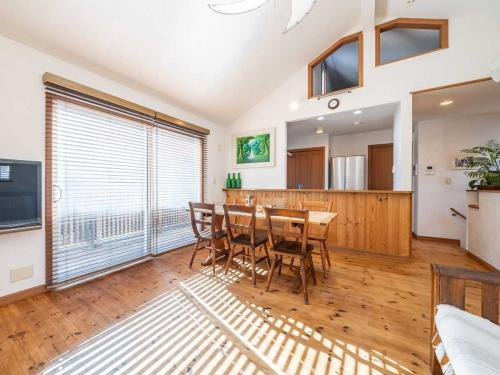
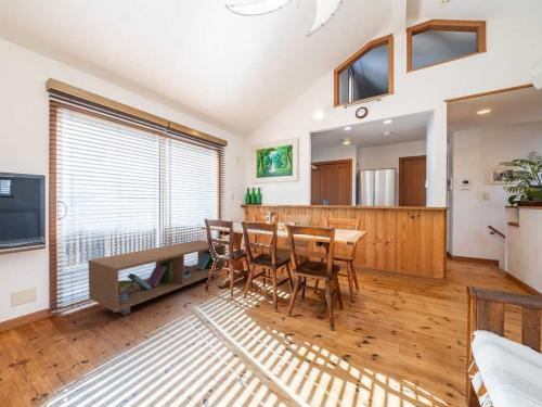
+ storage bench [88,239,227,316]
